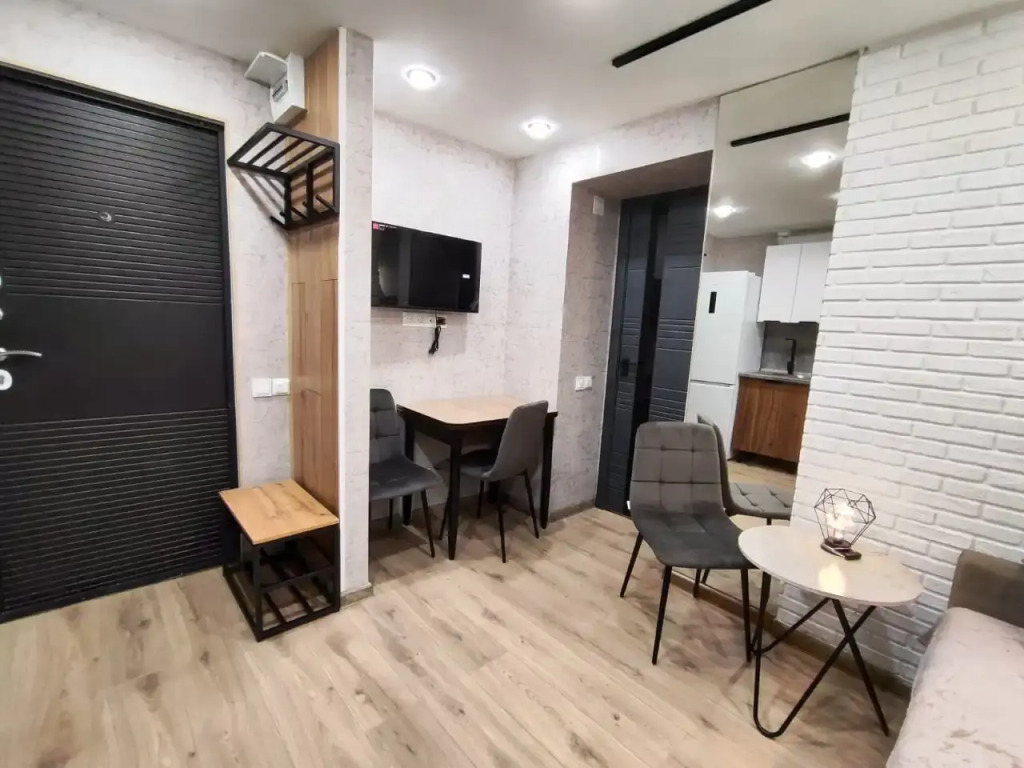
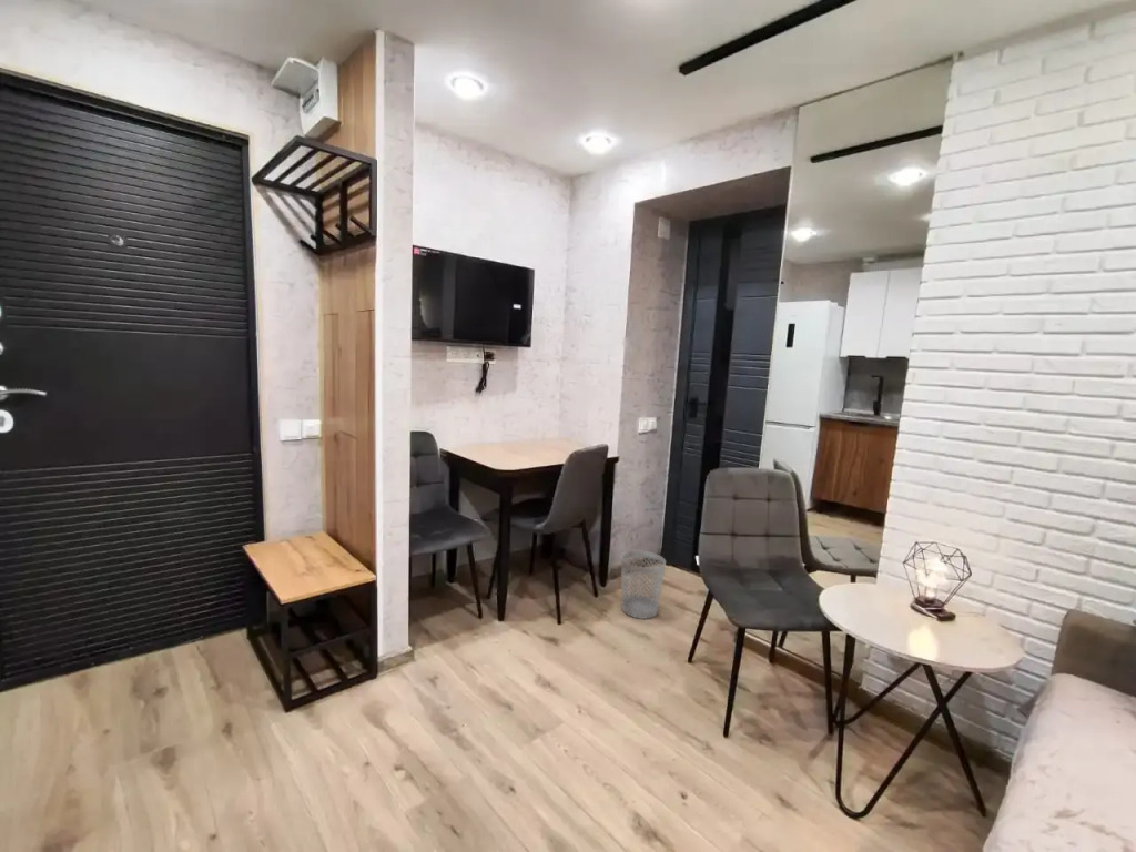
+ wastebasket [620,550,667,620]
